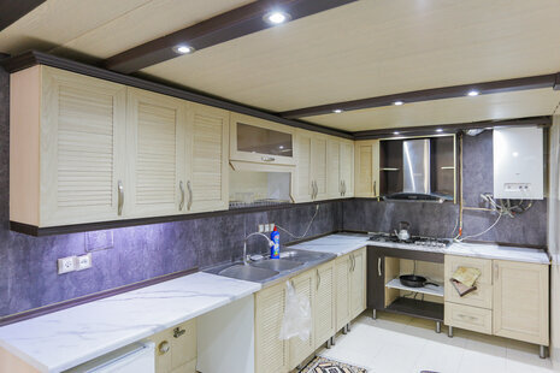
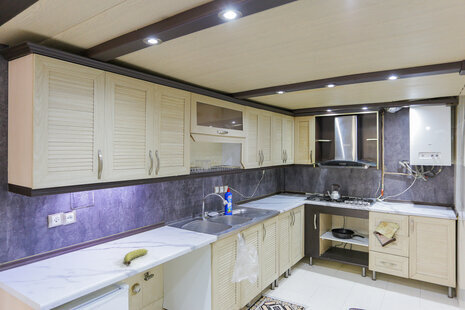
+ fruit [123,248,149,266]
